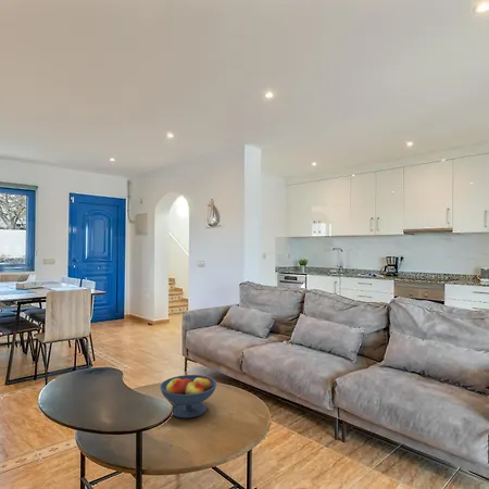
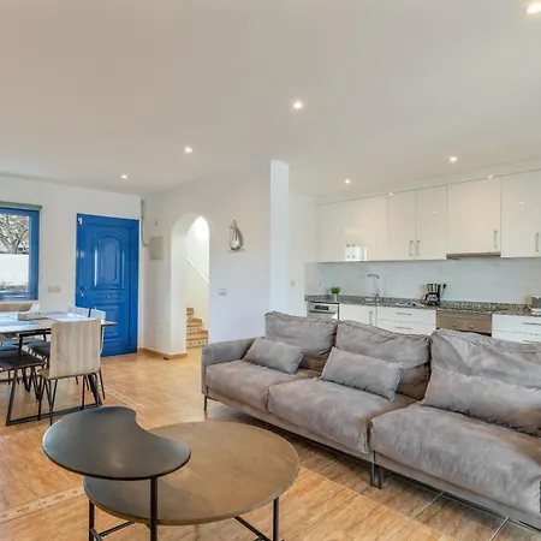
- fruit bowl [159,374,217,419]
